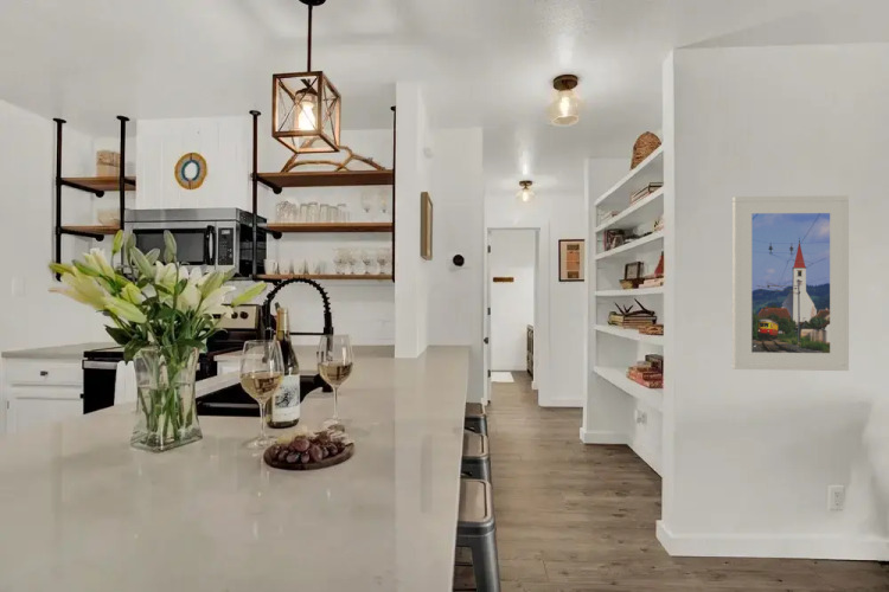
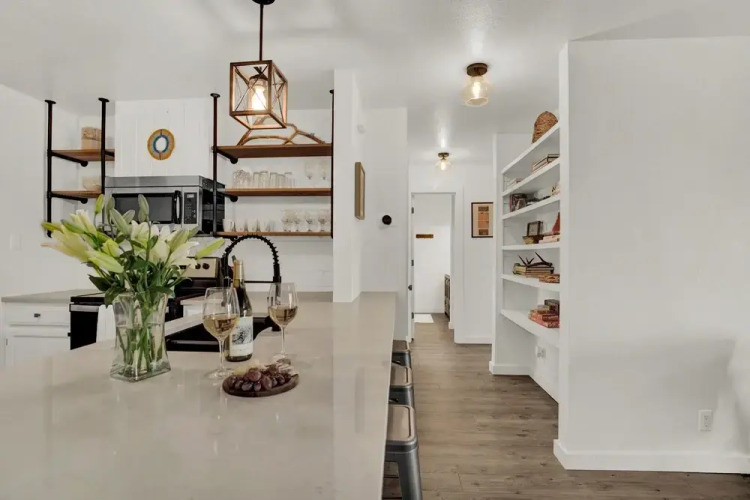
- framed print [731,194,850,372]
